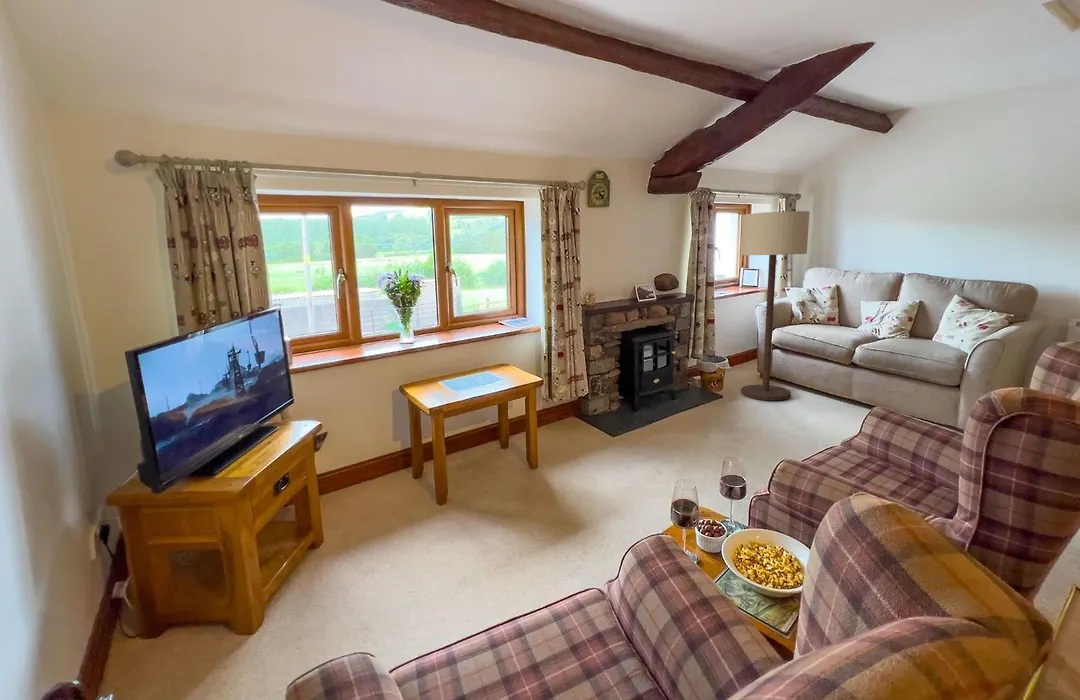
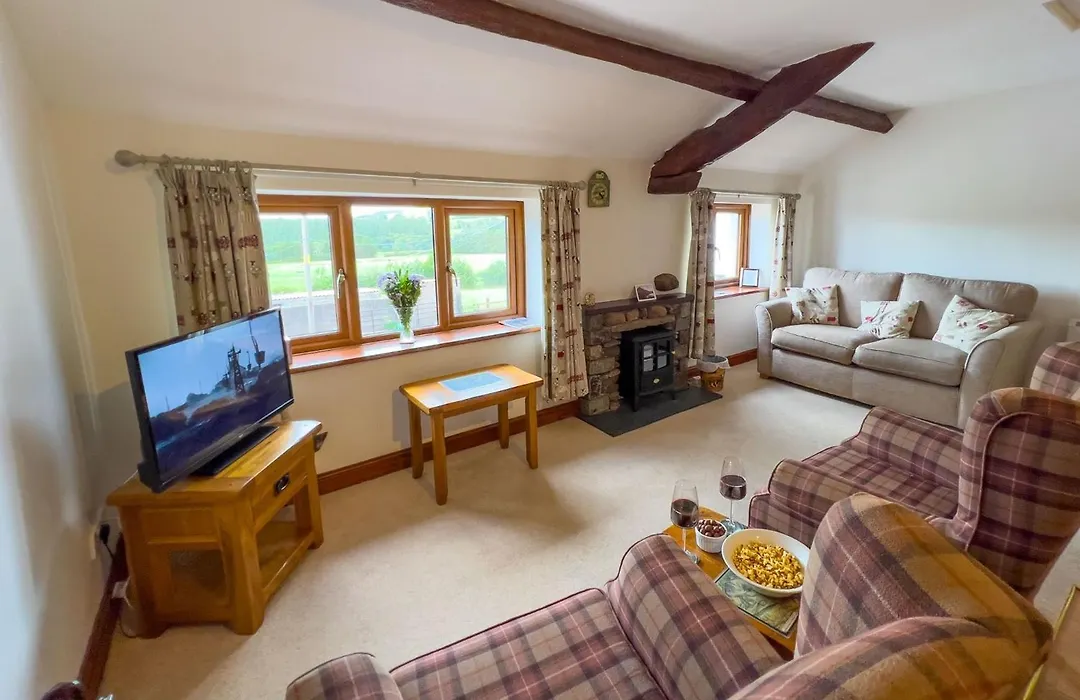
- floor lamp [740,210,810,401]
